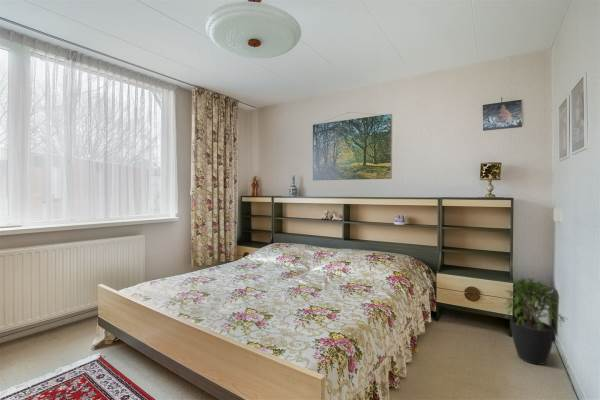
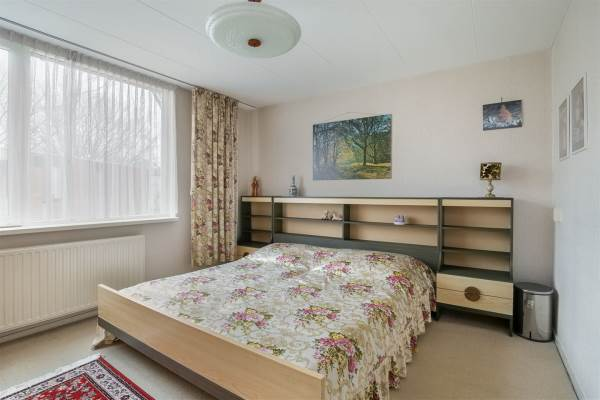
- potted plant [504,276,567,366]
